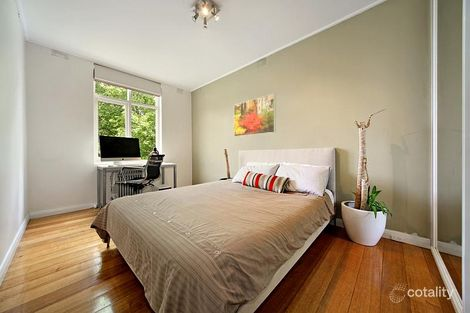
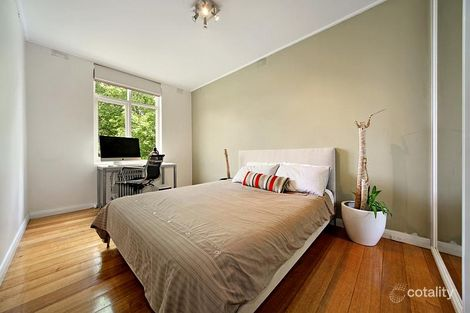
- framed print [233,92,277,138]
